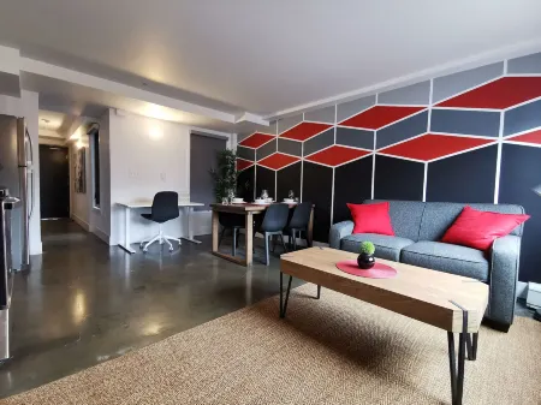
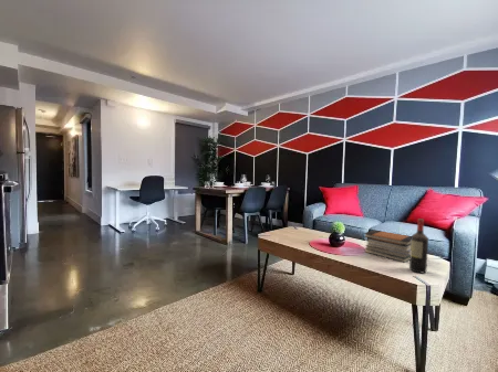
+ wine bottle [408,217,429,274]
+ book stack [363,228,412,264]
